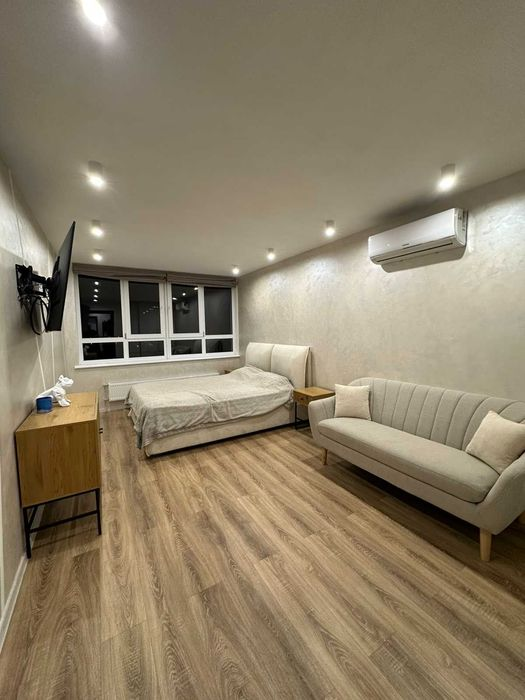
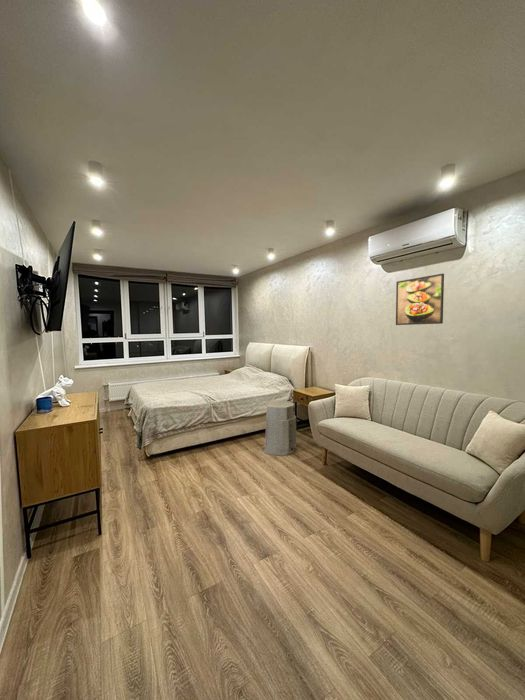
+ air purifier [263,400,297,456]
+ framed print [395,273,445,326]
